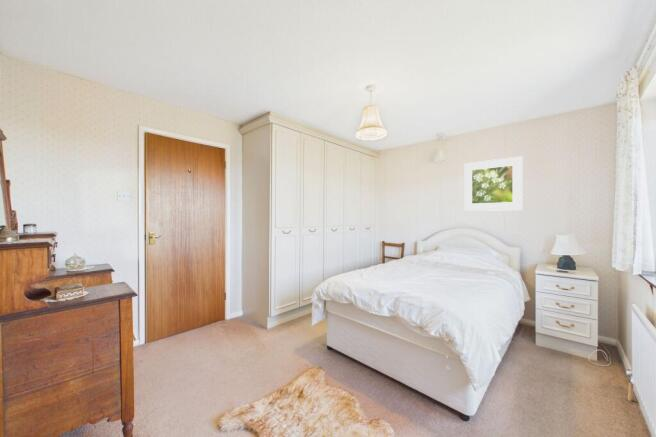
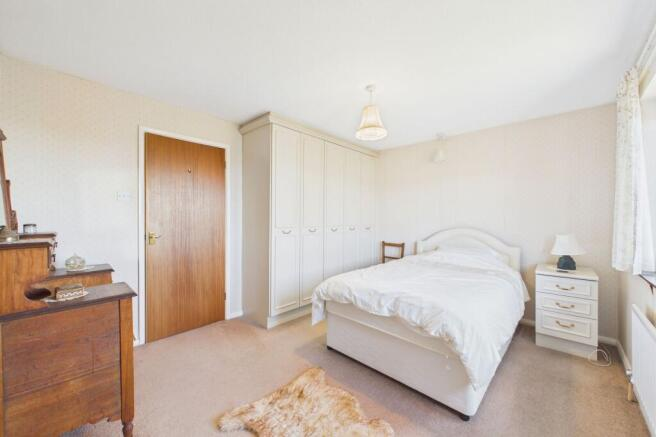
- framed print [463,155,524,212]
